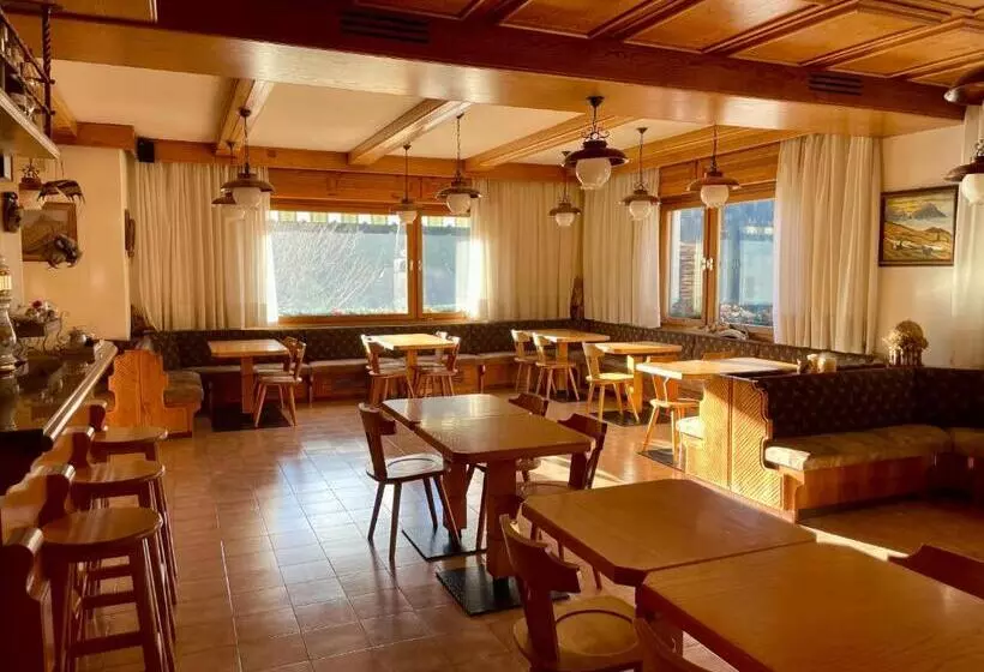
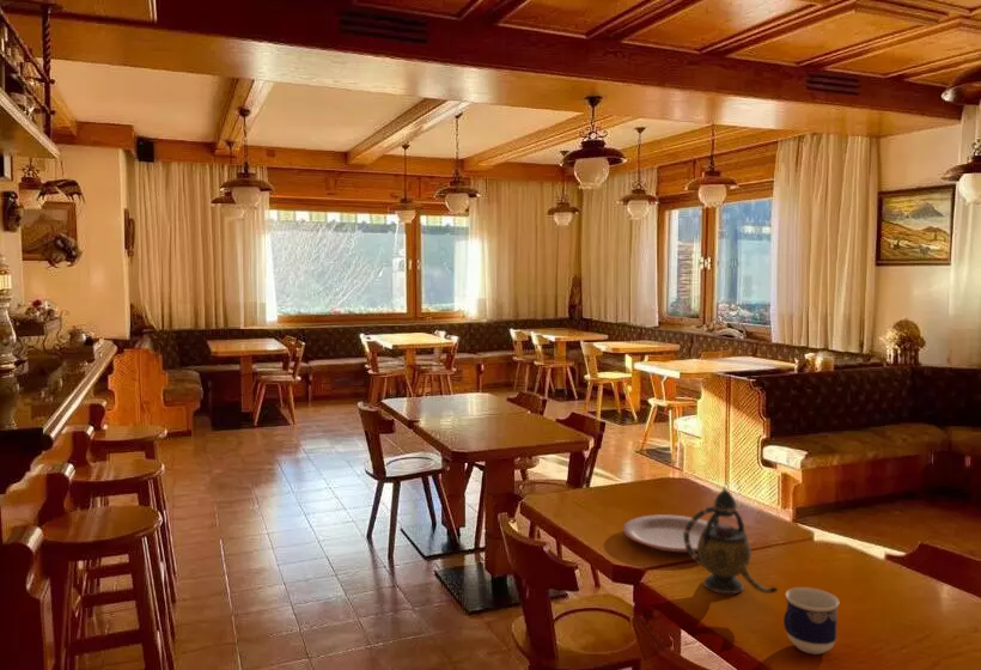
+ cup [782,586,840,656]
+ teapot [683,486,779,595]
+ plate [622,513,713,553]
